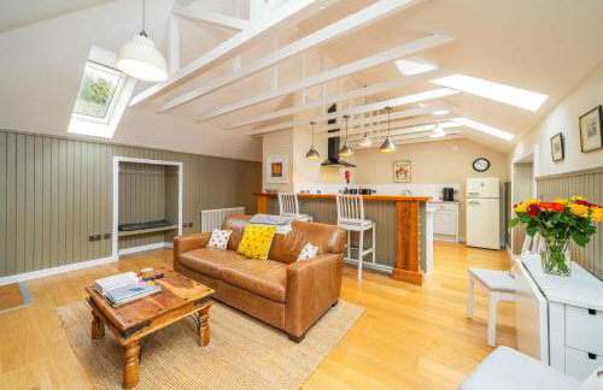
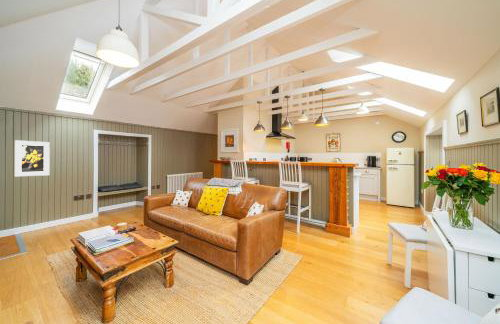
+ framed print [14,139,51,177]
